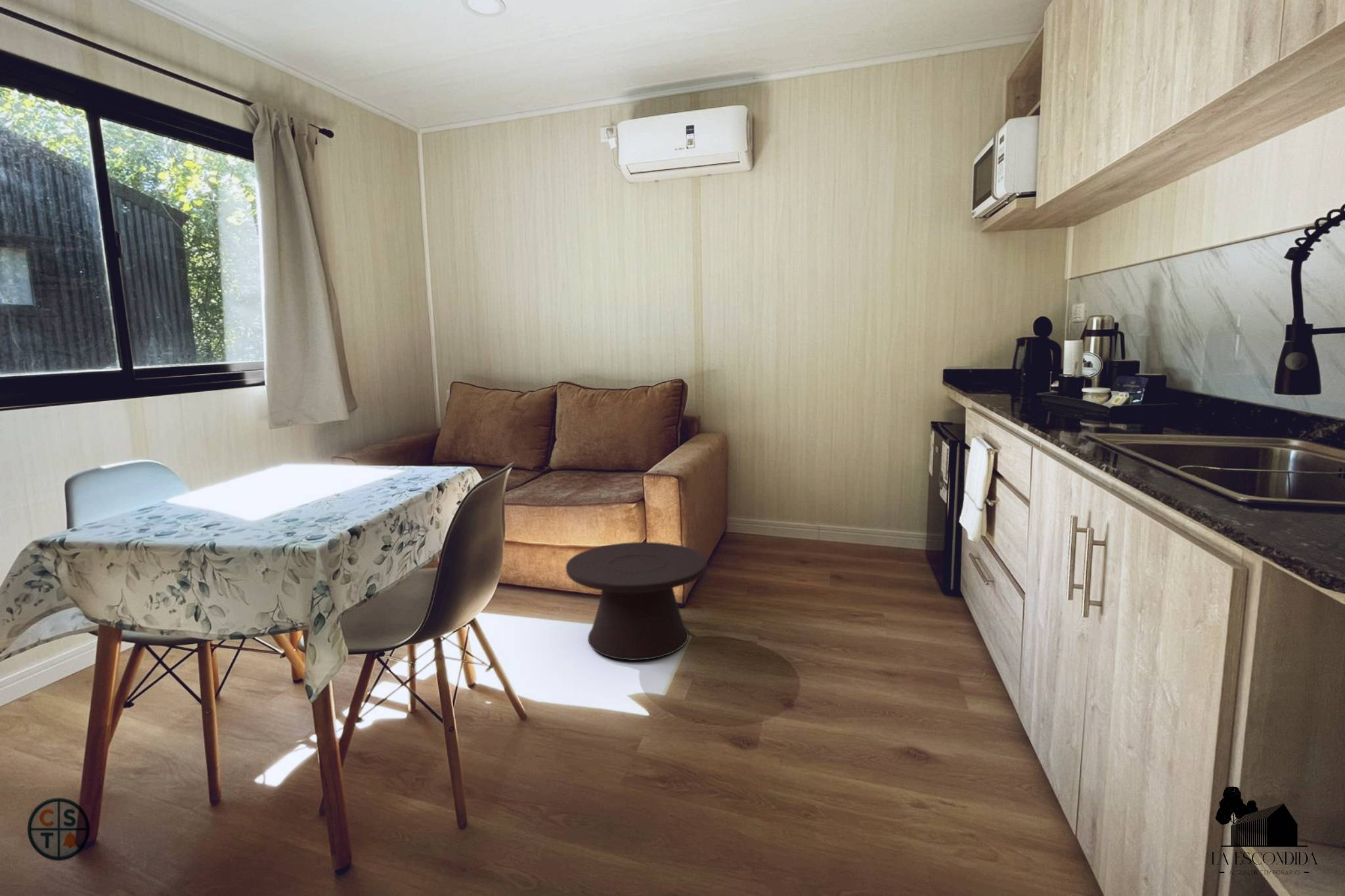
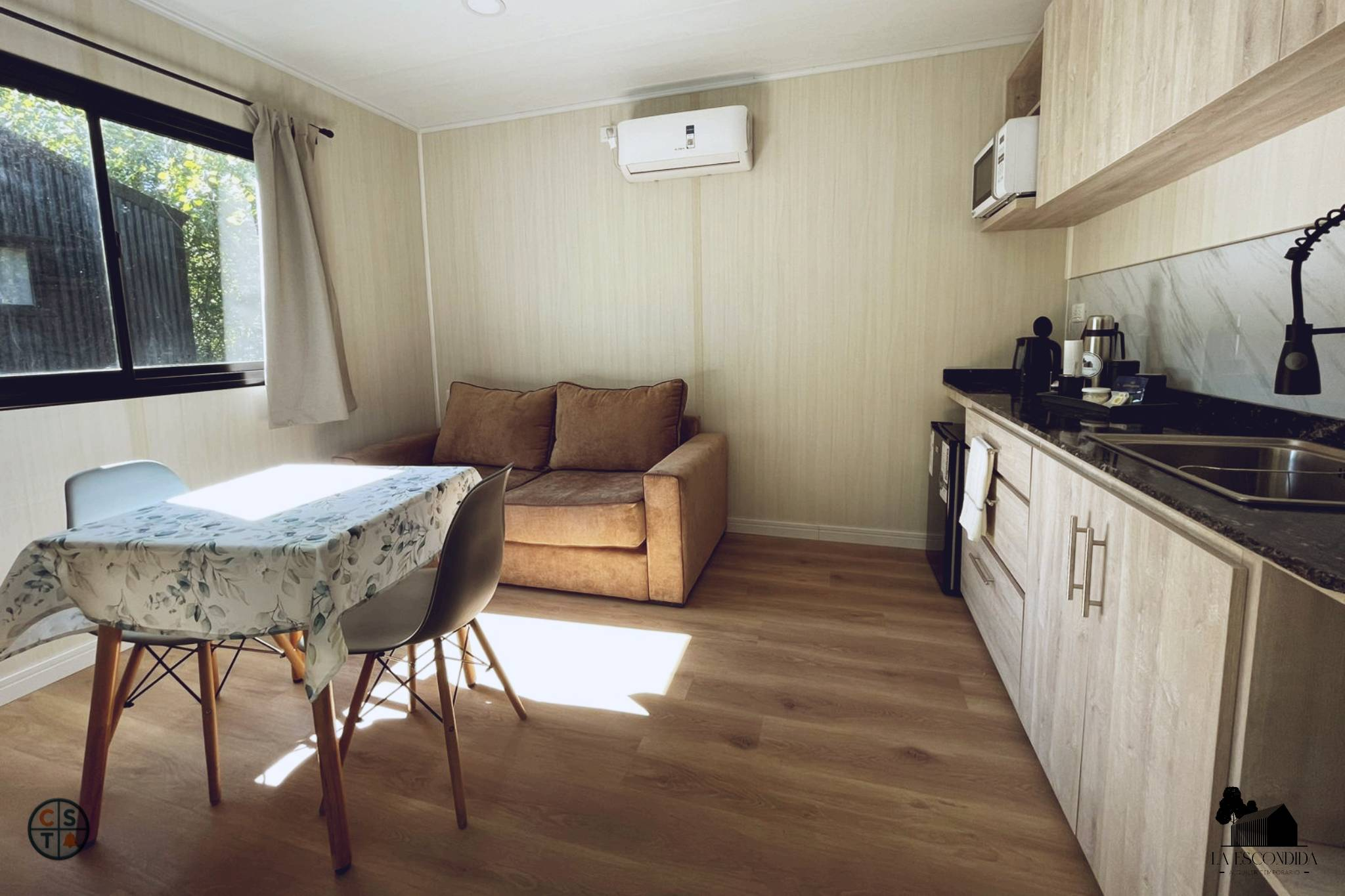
- side table [565,542,708,661]
